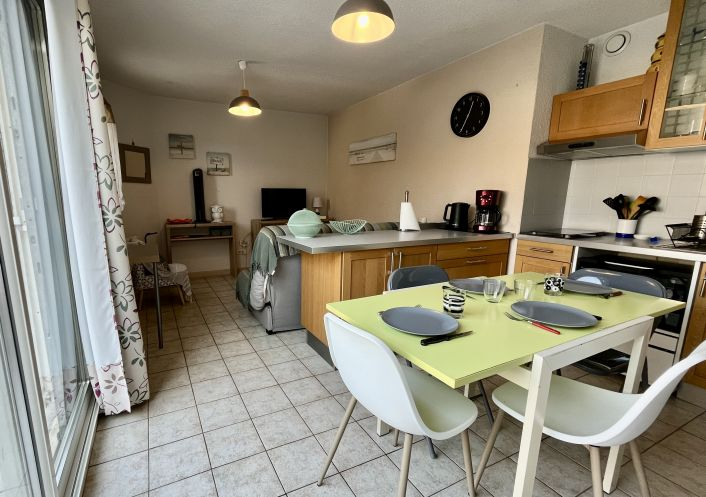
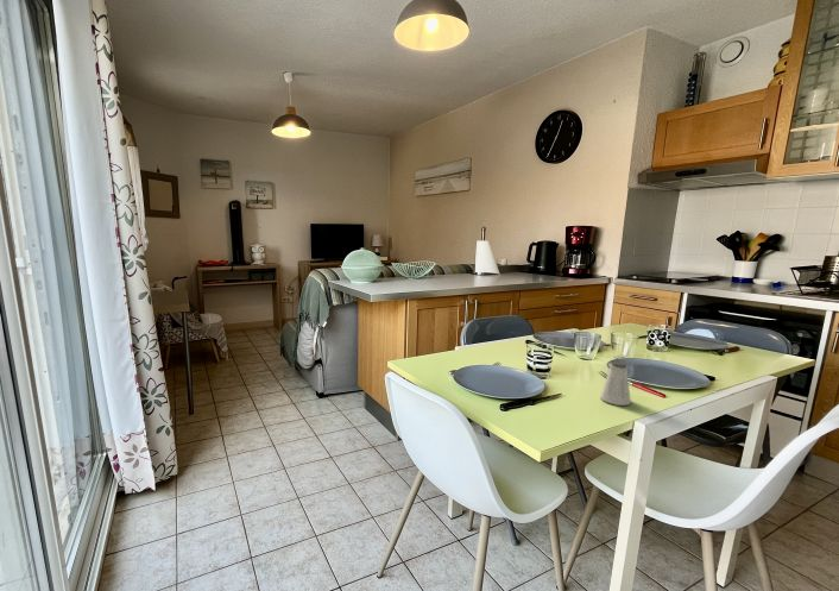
+ saltshaker [599,360,632,407]
